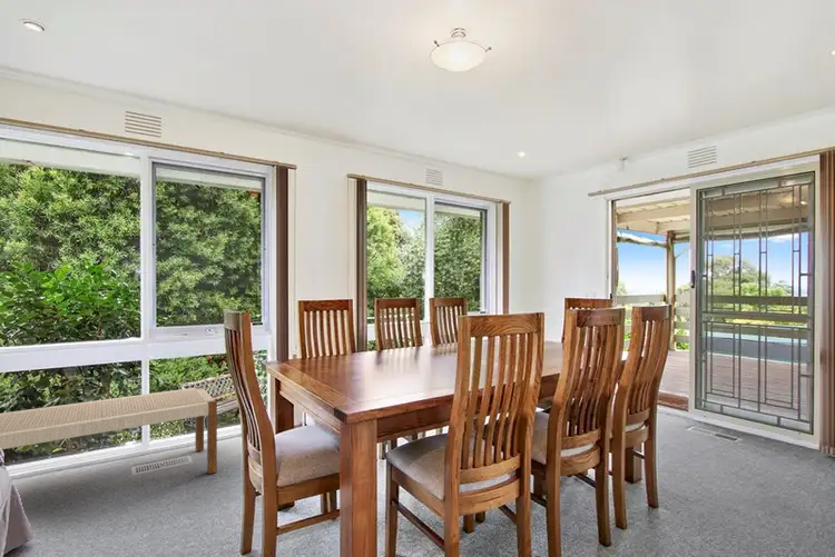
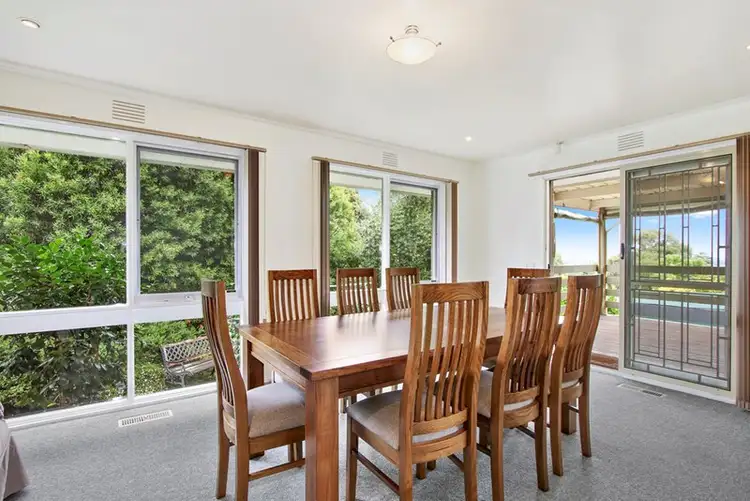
- bench [0,386,218,475]
